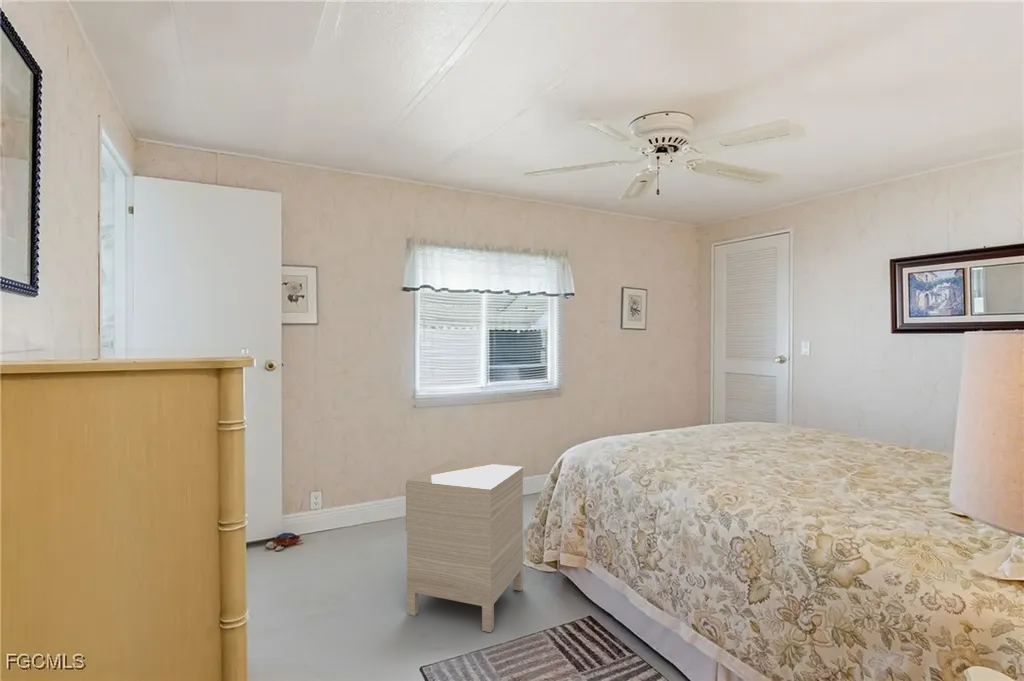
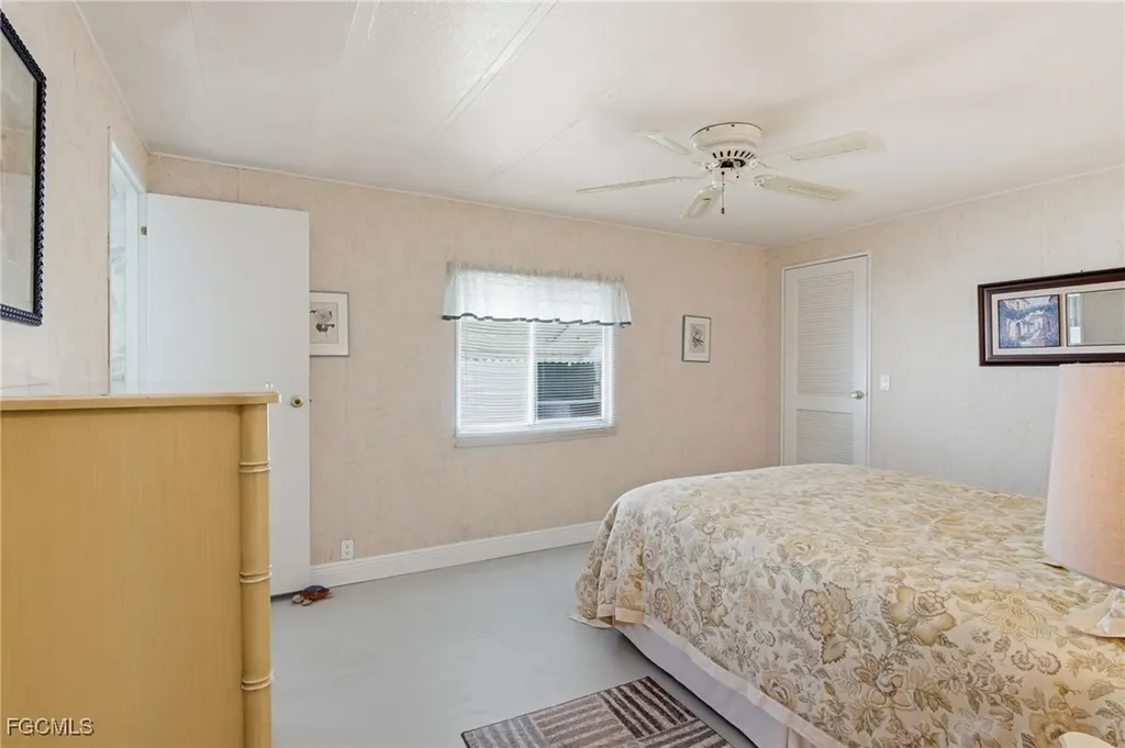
- nightstand [405,460,524,633]
